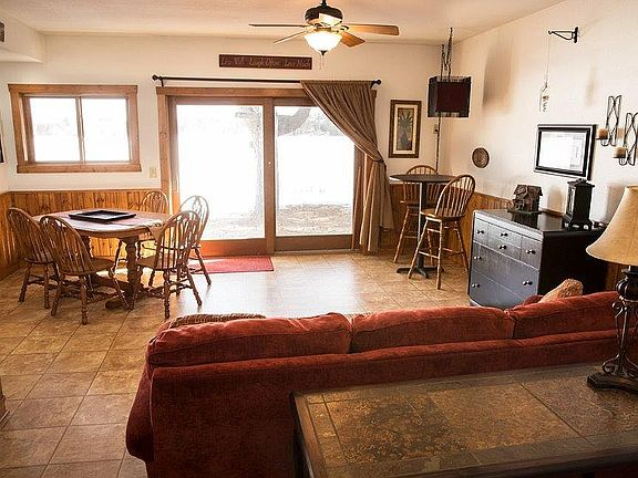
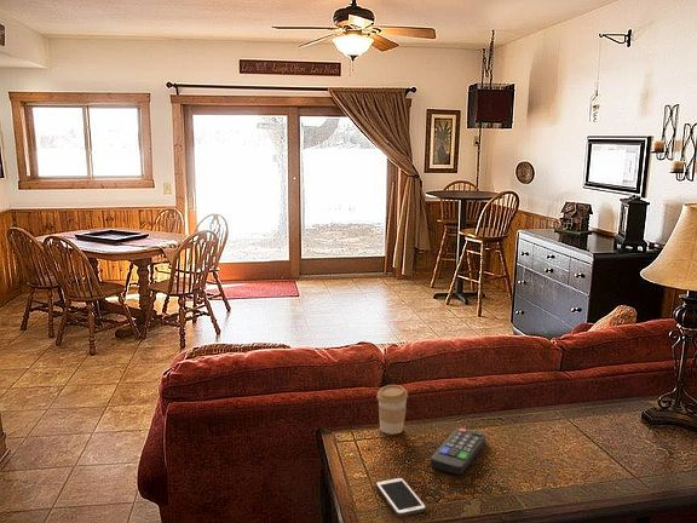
+ cell phone [374,476,427,518]
+ remote control [430,427,486,476]
+ coffee cup [376,384,409,436]
